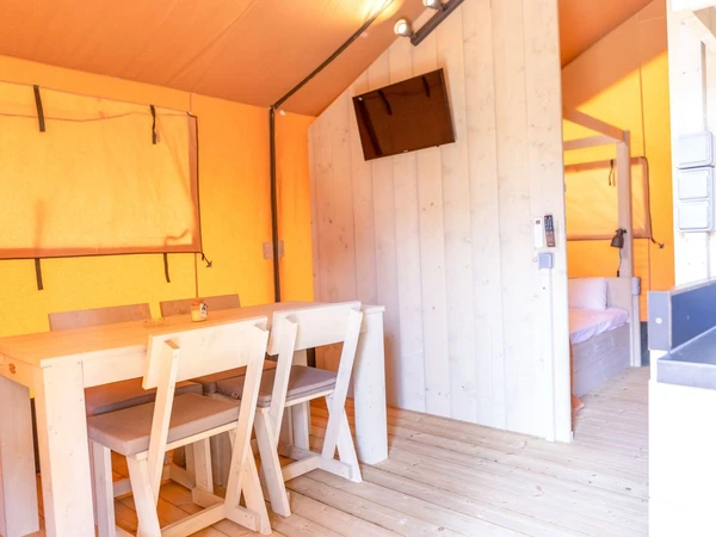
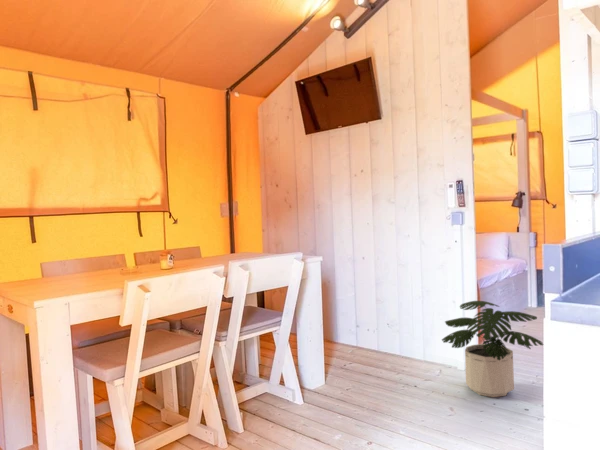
+ potted plant [441,300,544,398]
